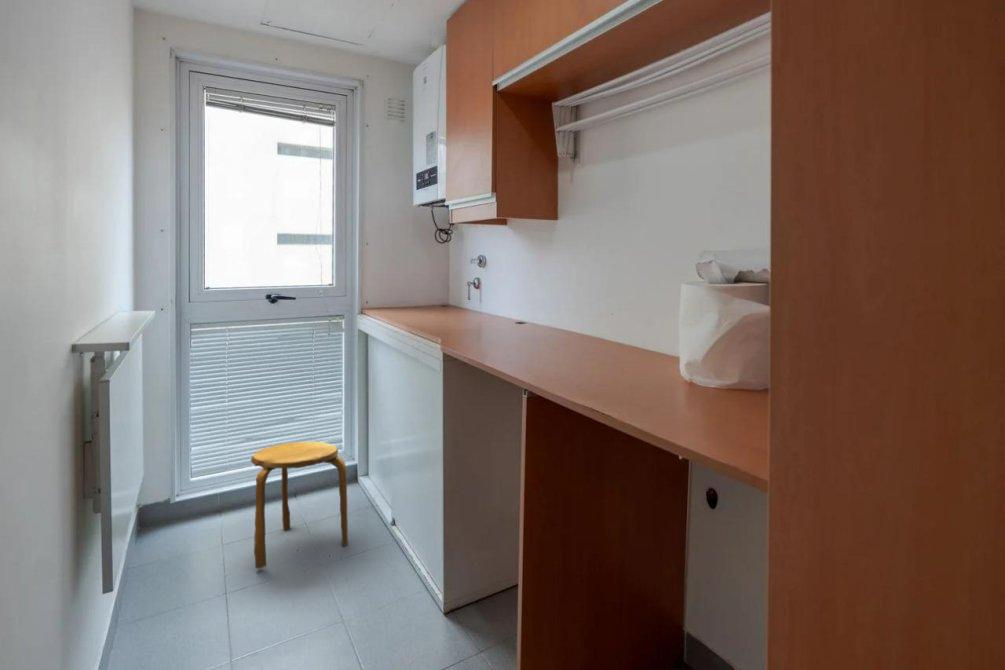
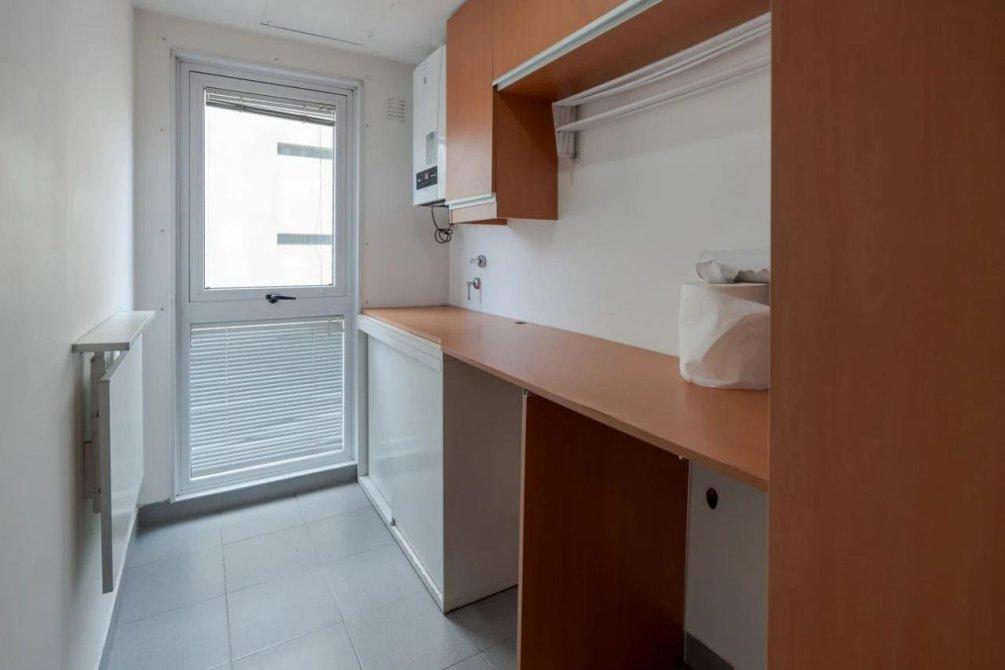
- stool [250,441,349,570]
